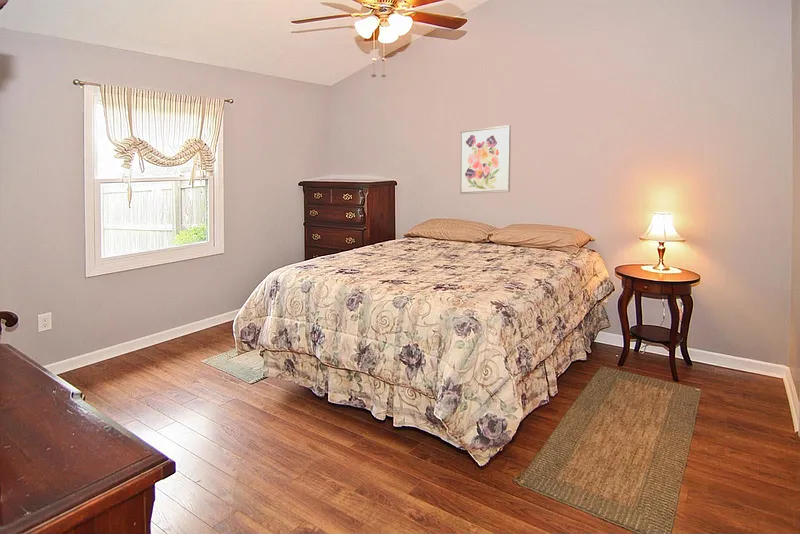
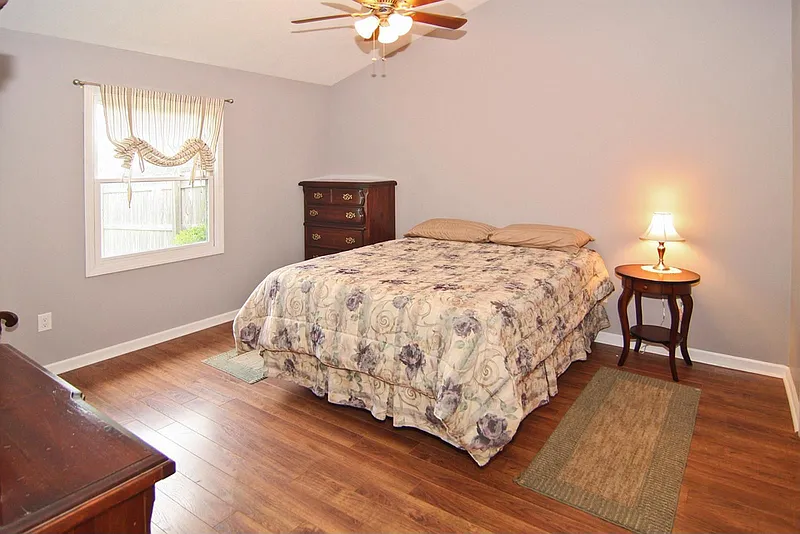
- wall art [459,124,512,195]
